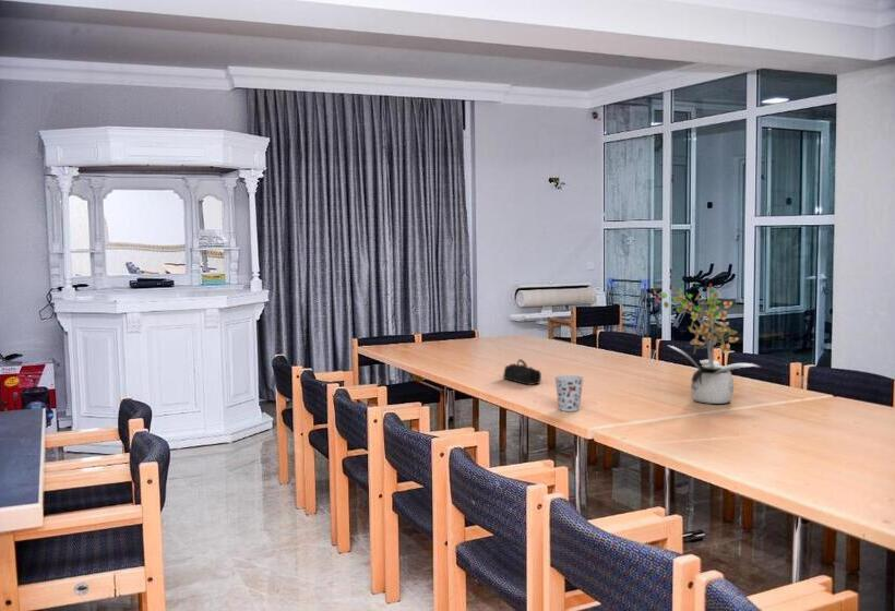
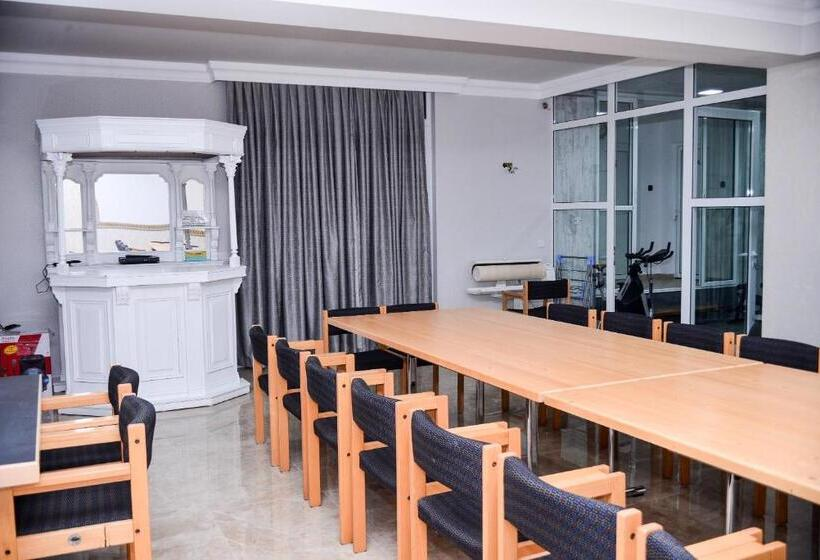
- cup [553,374,585,412]
- potted plant [653,283,763,405]
- pencil case [502,358,542,386]
